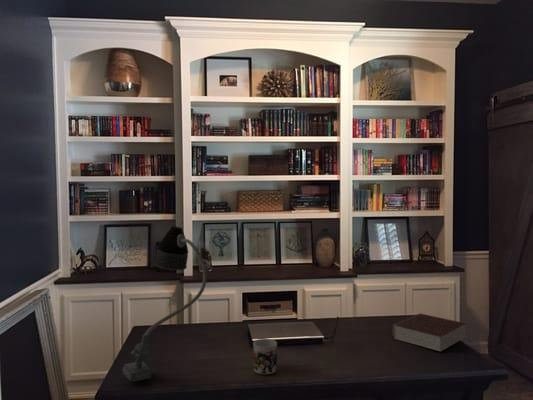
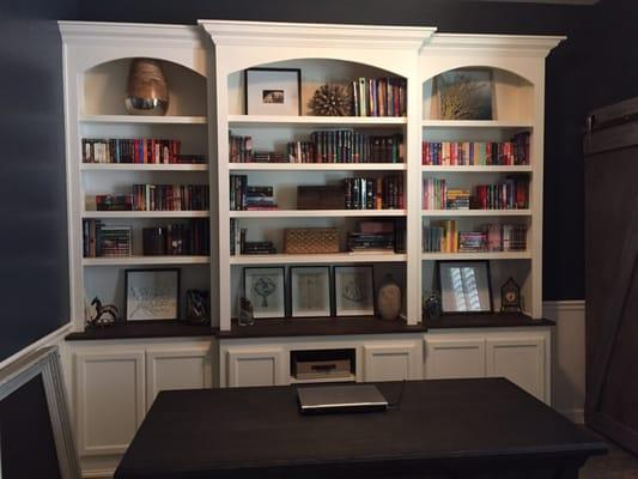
- mug [252,338,278,375]
- book [391,312,467,352]
- desk lamp [122,225,208,383]
